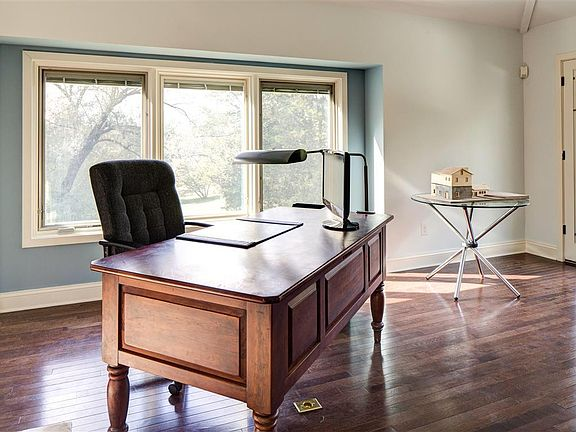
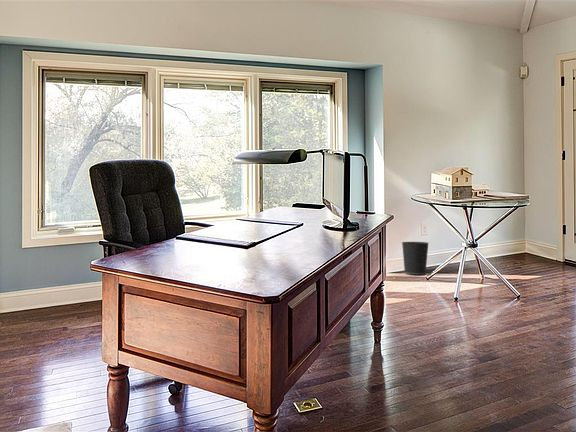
+ wastebasket [401,241,429,275]
